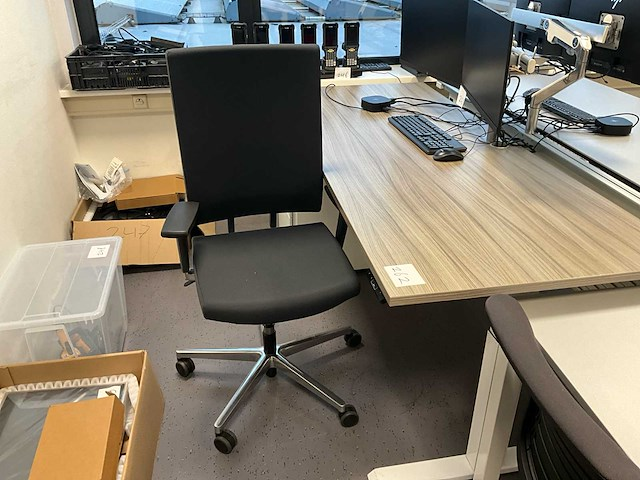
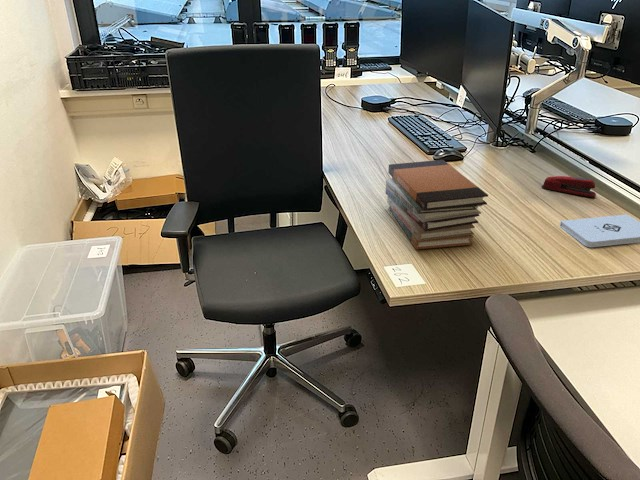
+ notepad [559,213,640,248]
+ book stack [384,159,489,250]
+ stapler [541,175,597,199]
